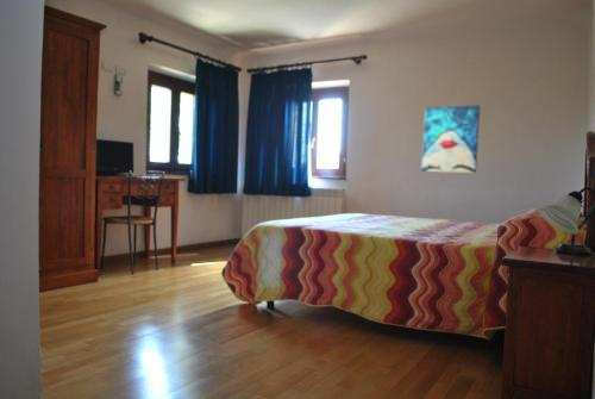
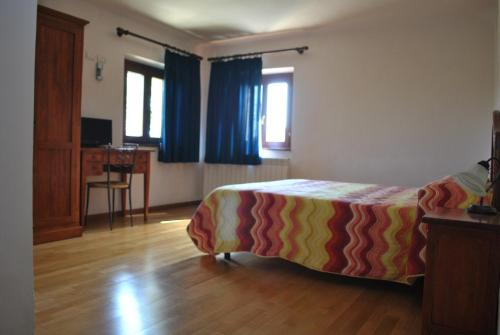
- wall art [420,104,481,174]
